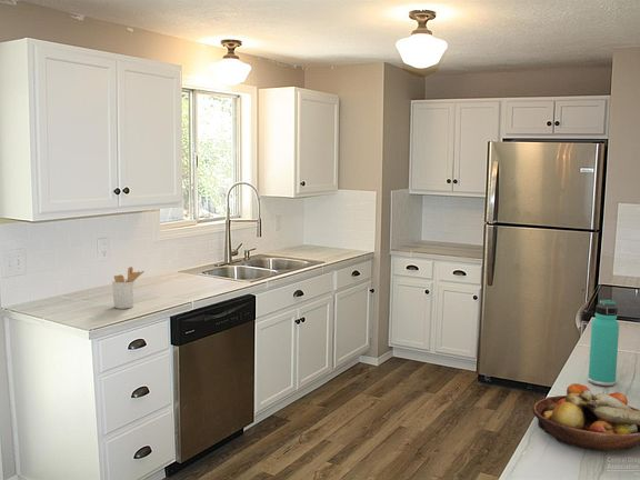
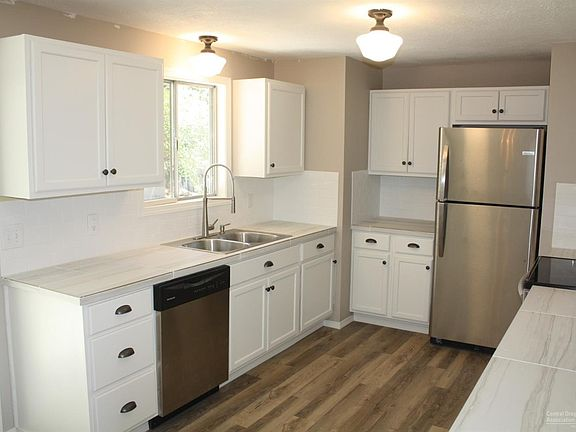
- thermos bottle [587,298,620,387]
- utensil holder [111,266,146,310]
- fruit bowl [531,382,640,452]
